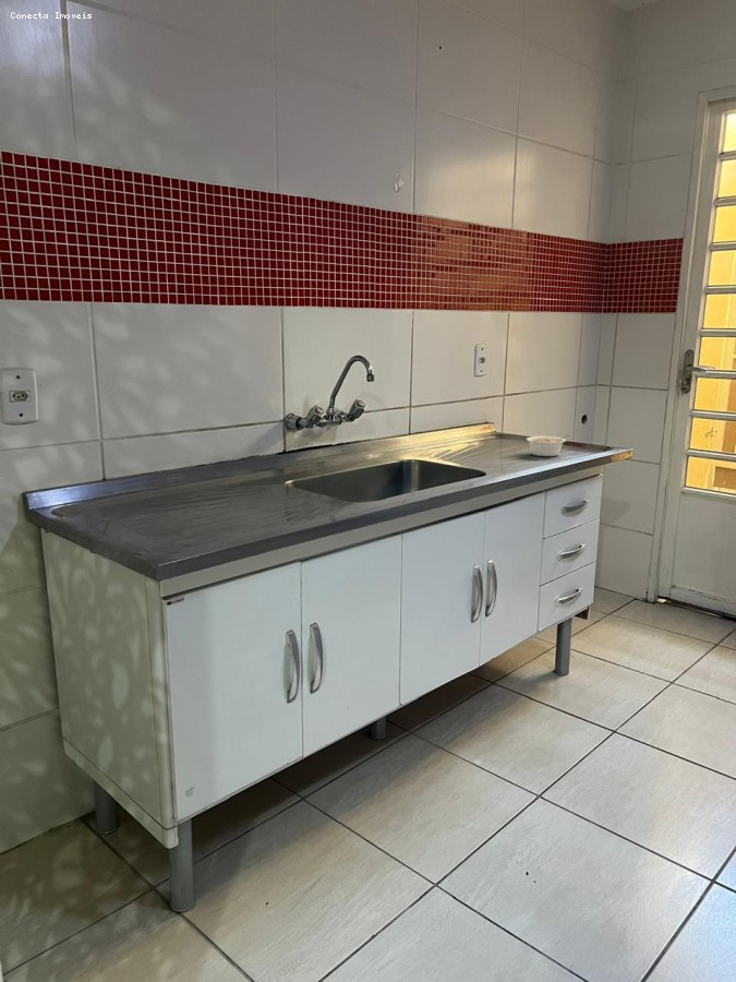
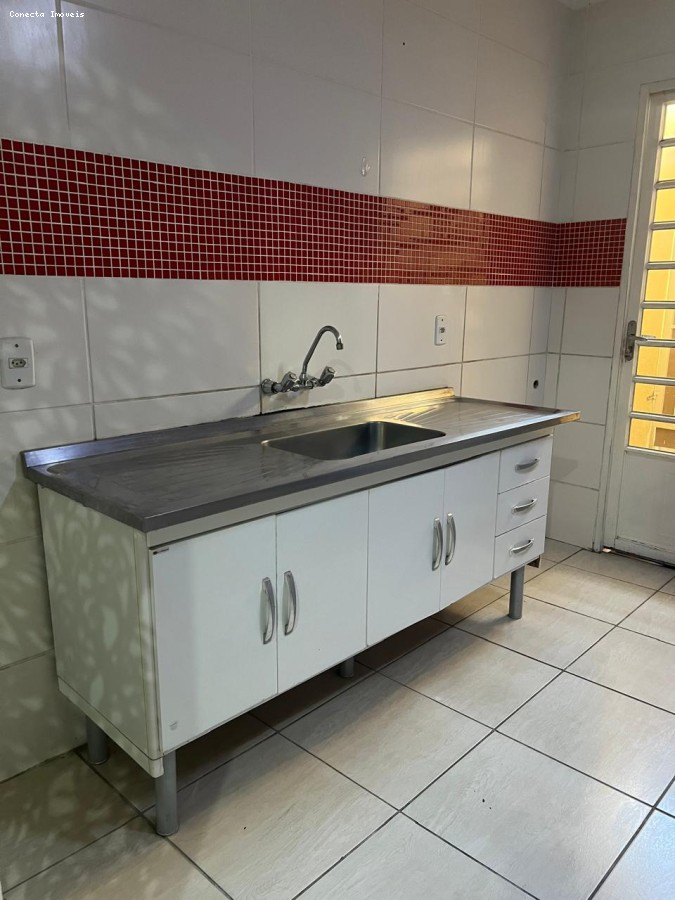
- legume [526,434,570,457]
